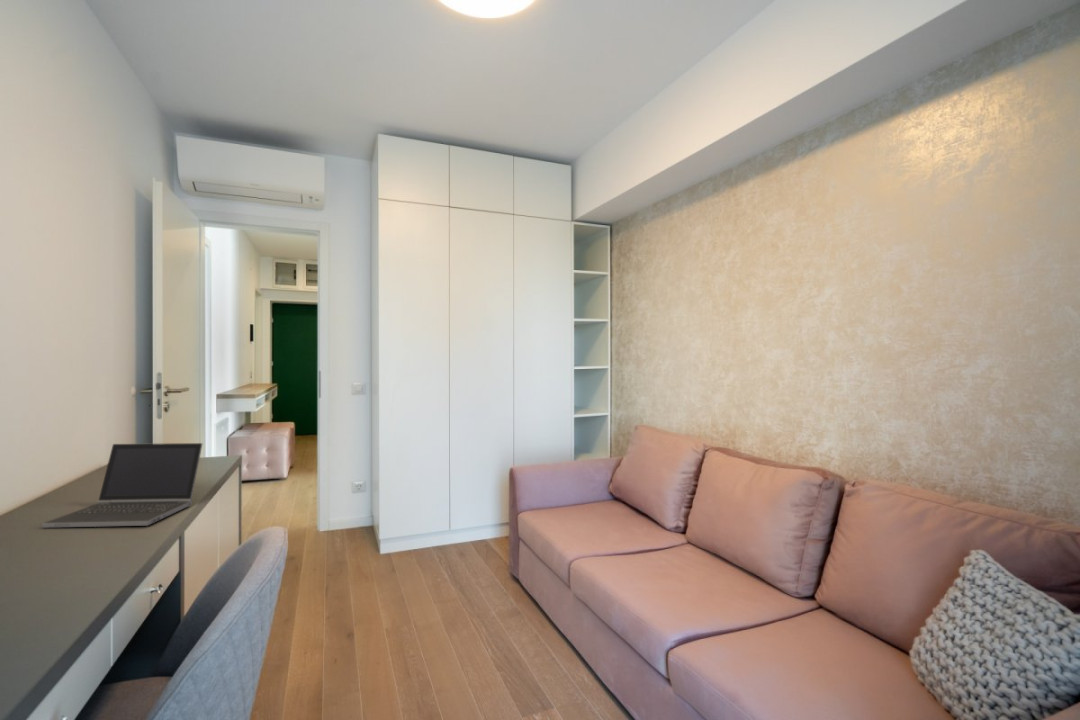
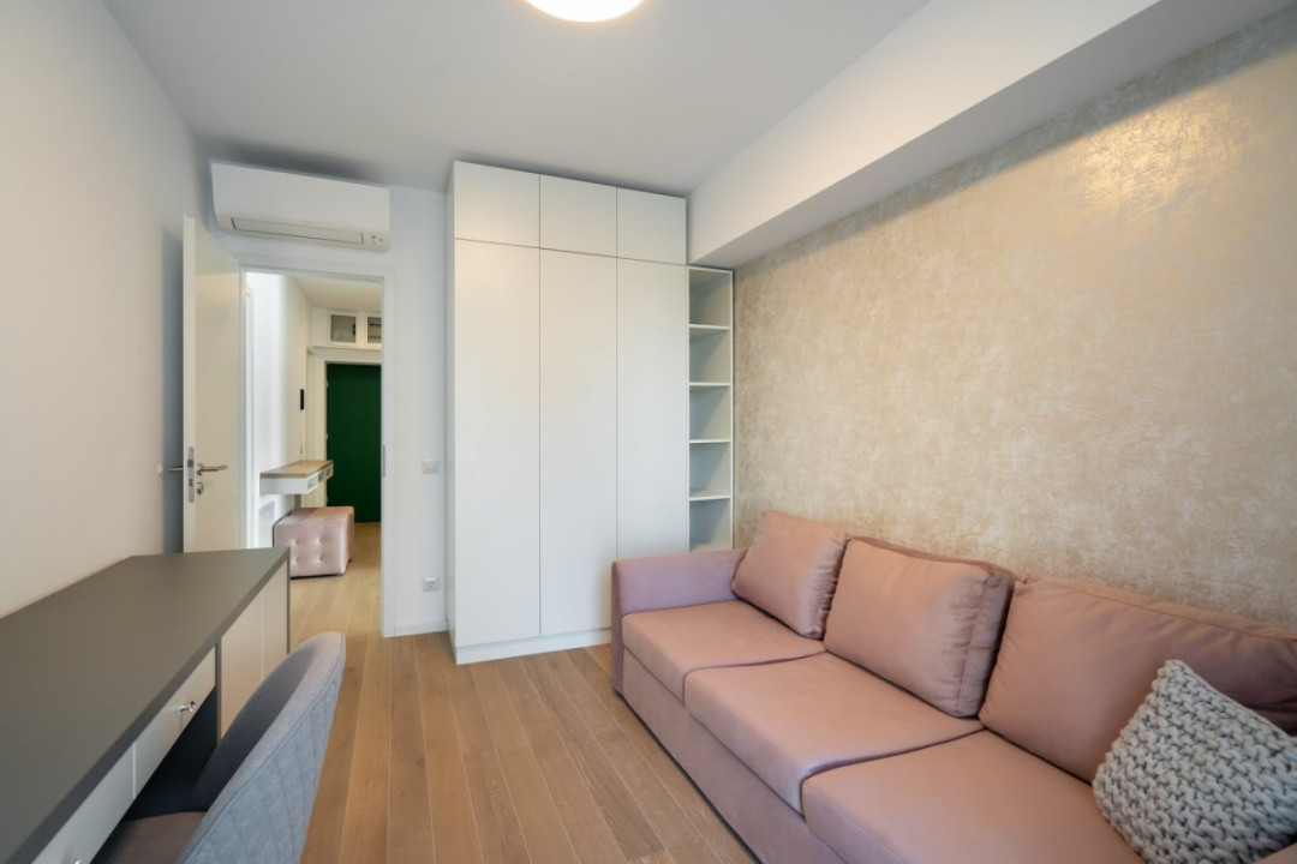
- laptop computer [41,442,204,529]
